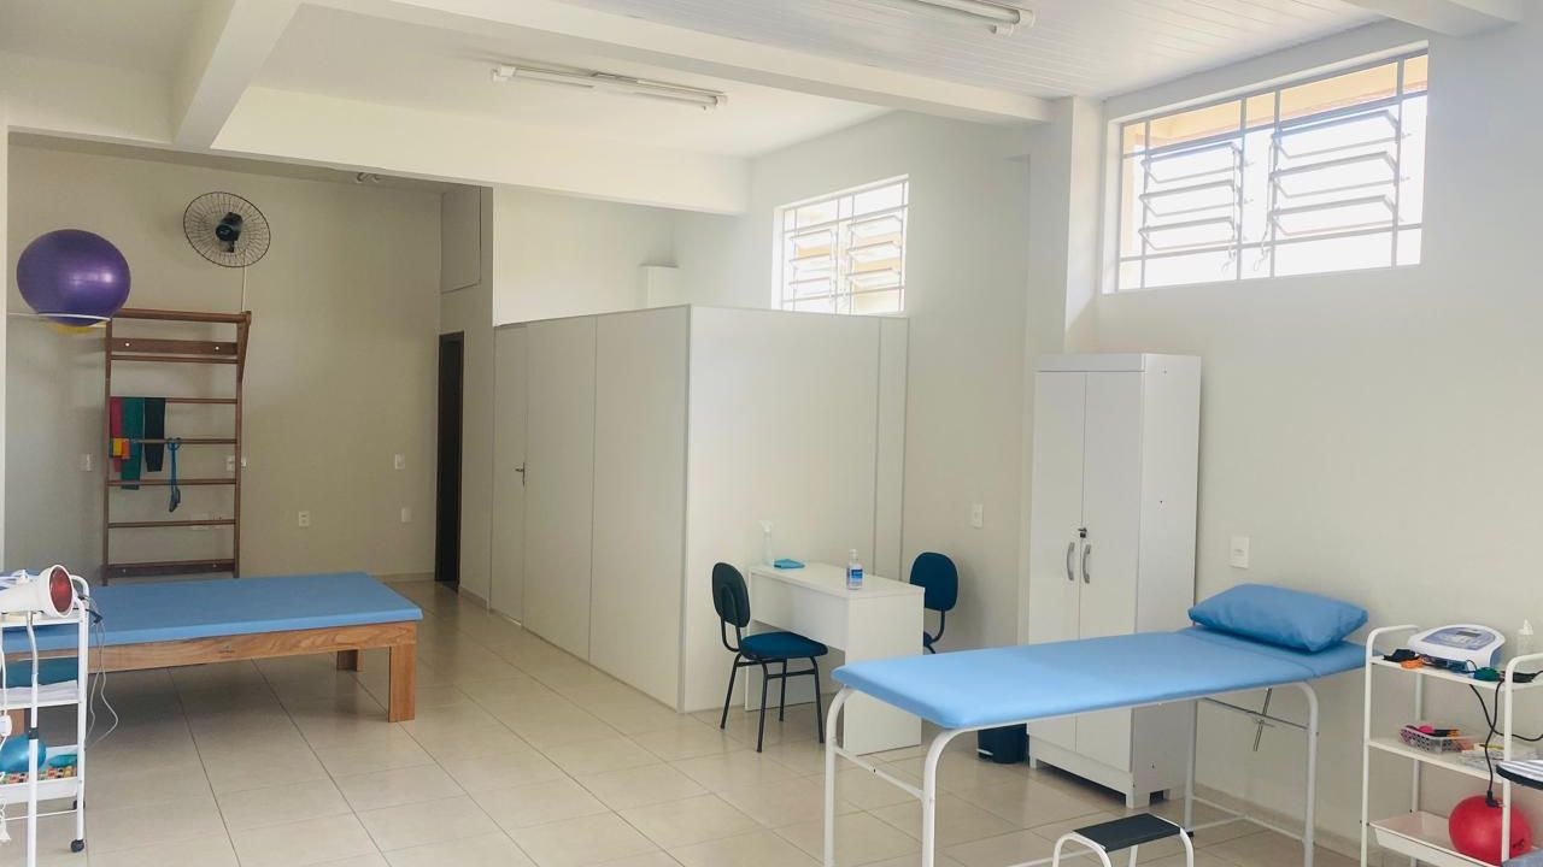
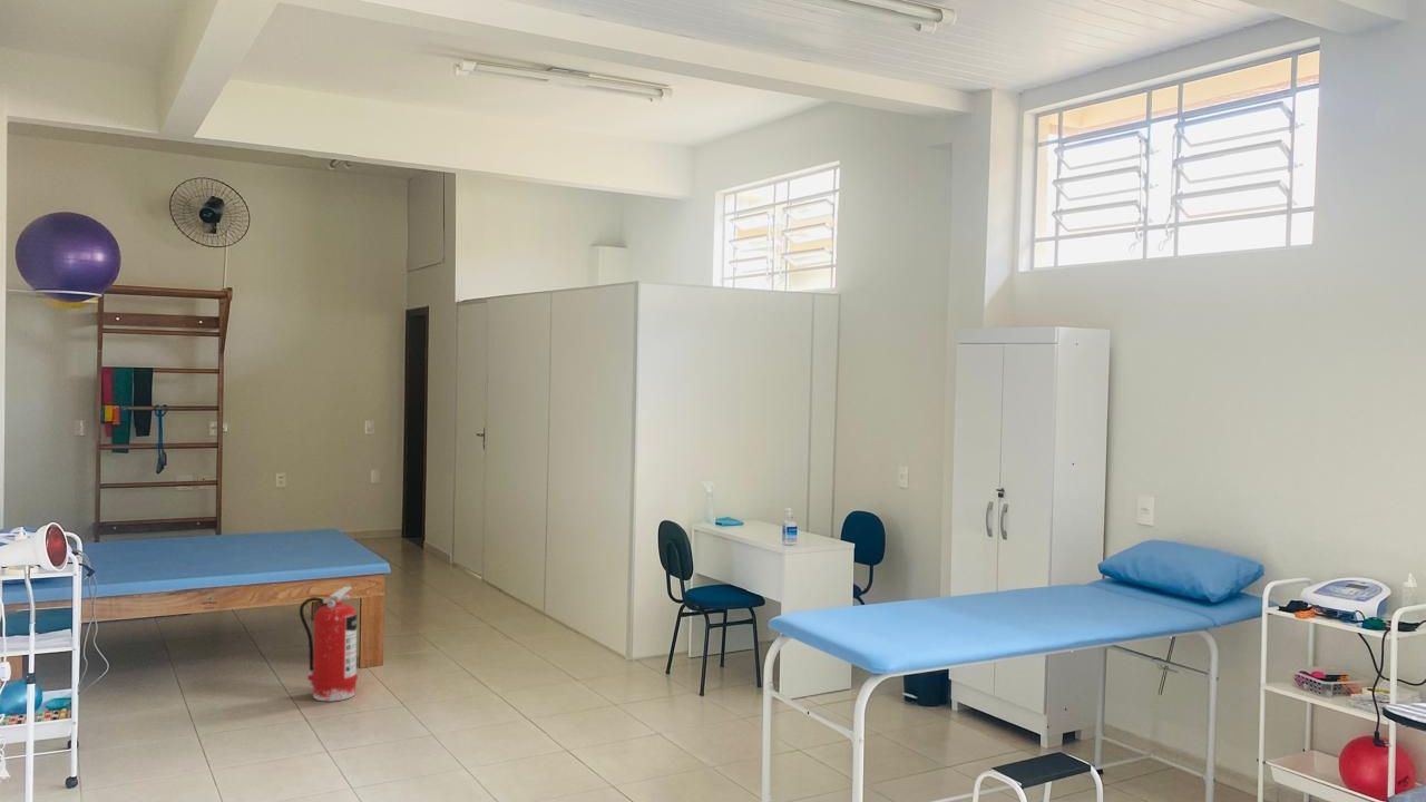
+ fire extinguisher [299,586,359,703]
